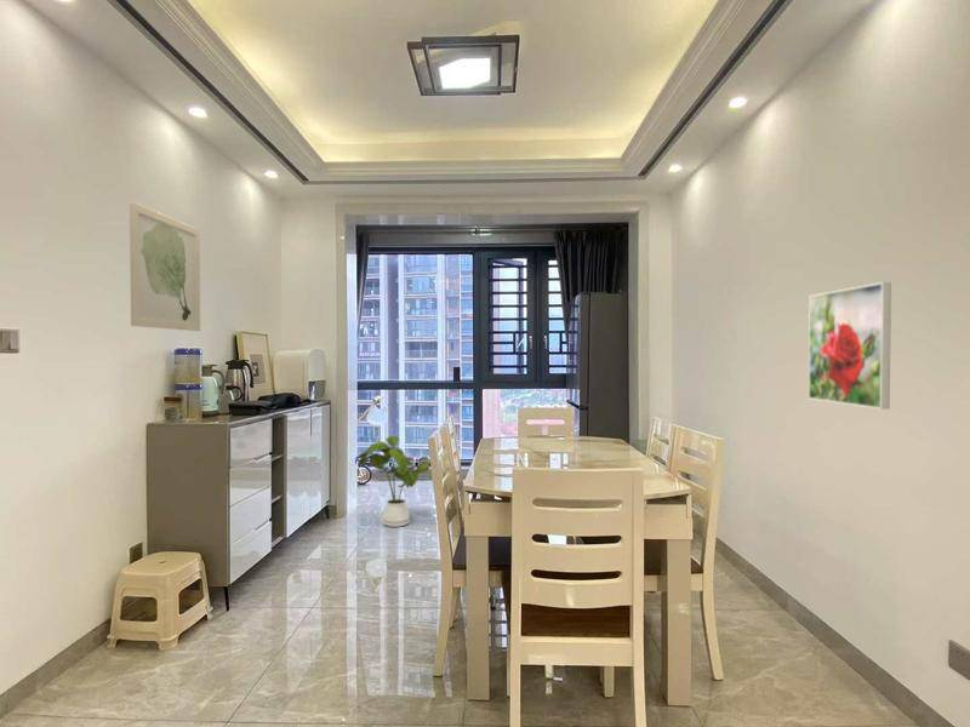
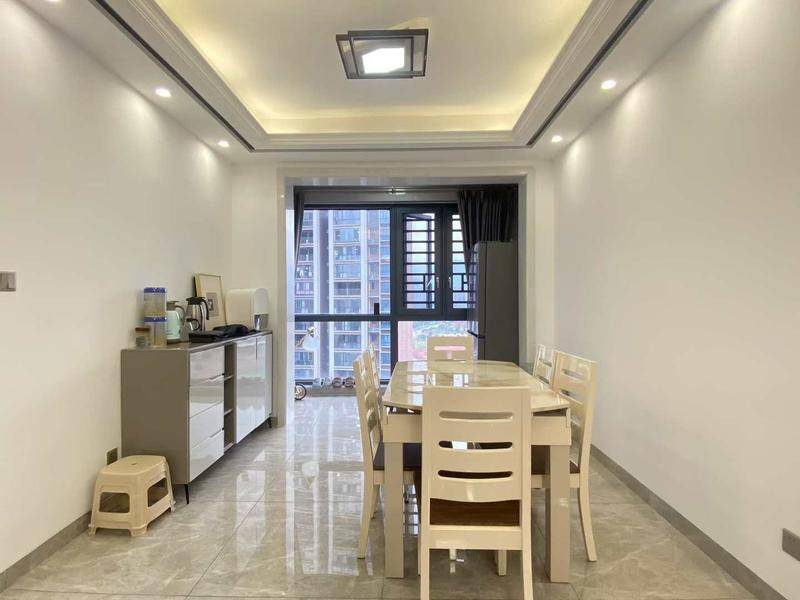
- wall art [129,200,201,332]
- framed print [808,281,892,411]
- house plant [354,435,430,528]
